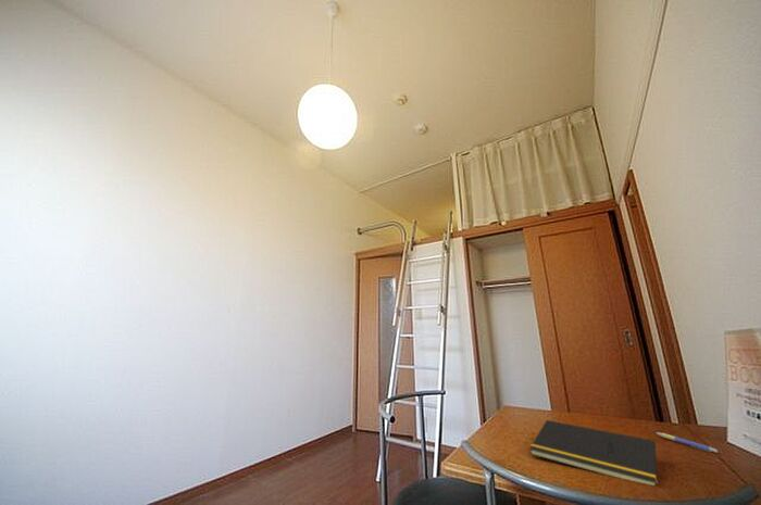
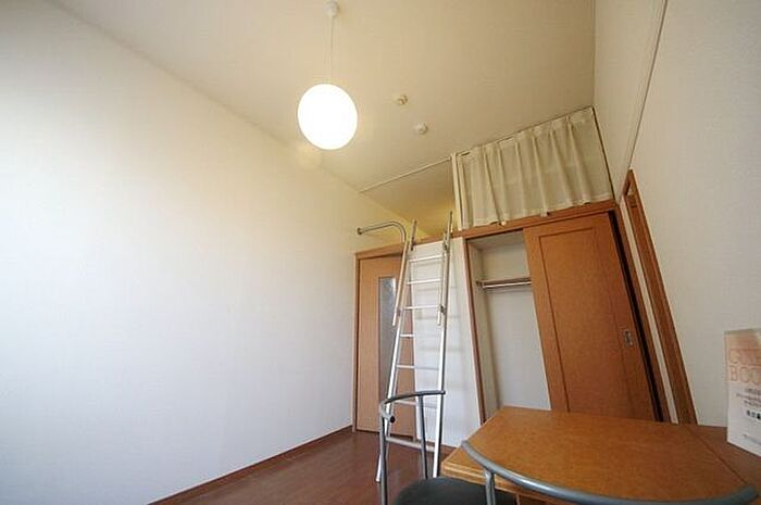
- pen [656,431,719,454]
- notepad [528,419,659,487]
